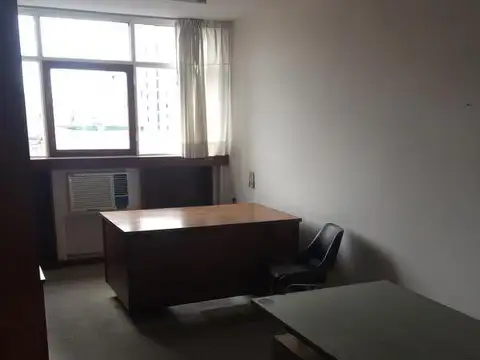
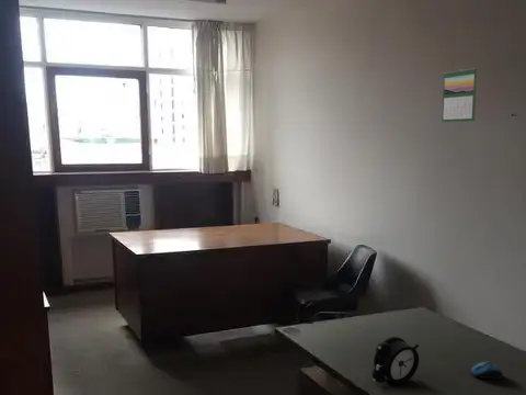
+ calendar [441,67,478,123]
+ computer mouse [470,361,504,381]
+ alarm clock [370,336,420,385]
